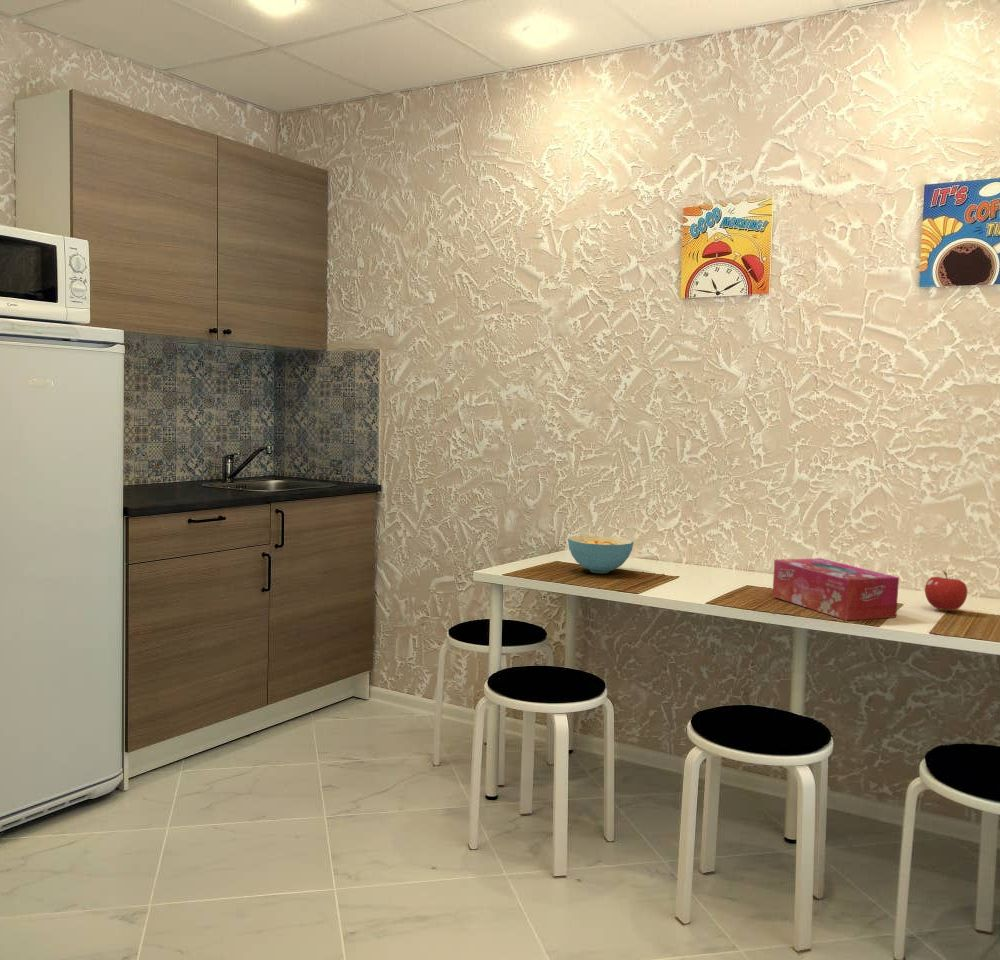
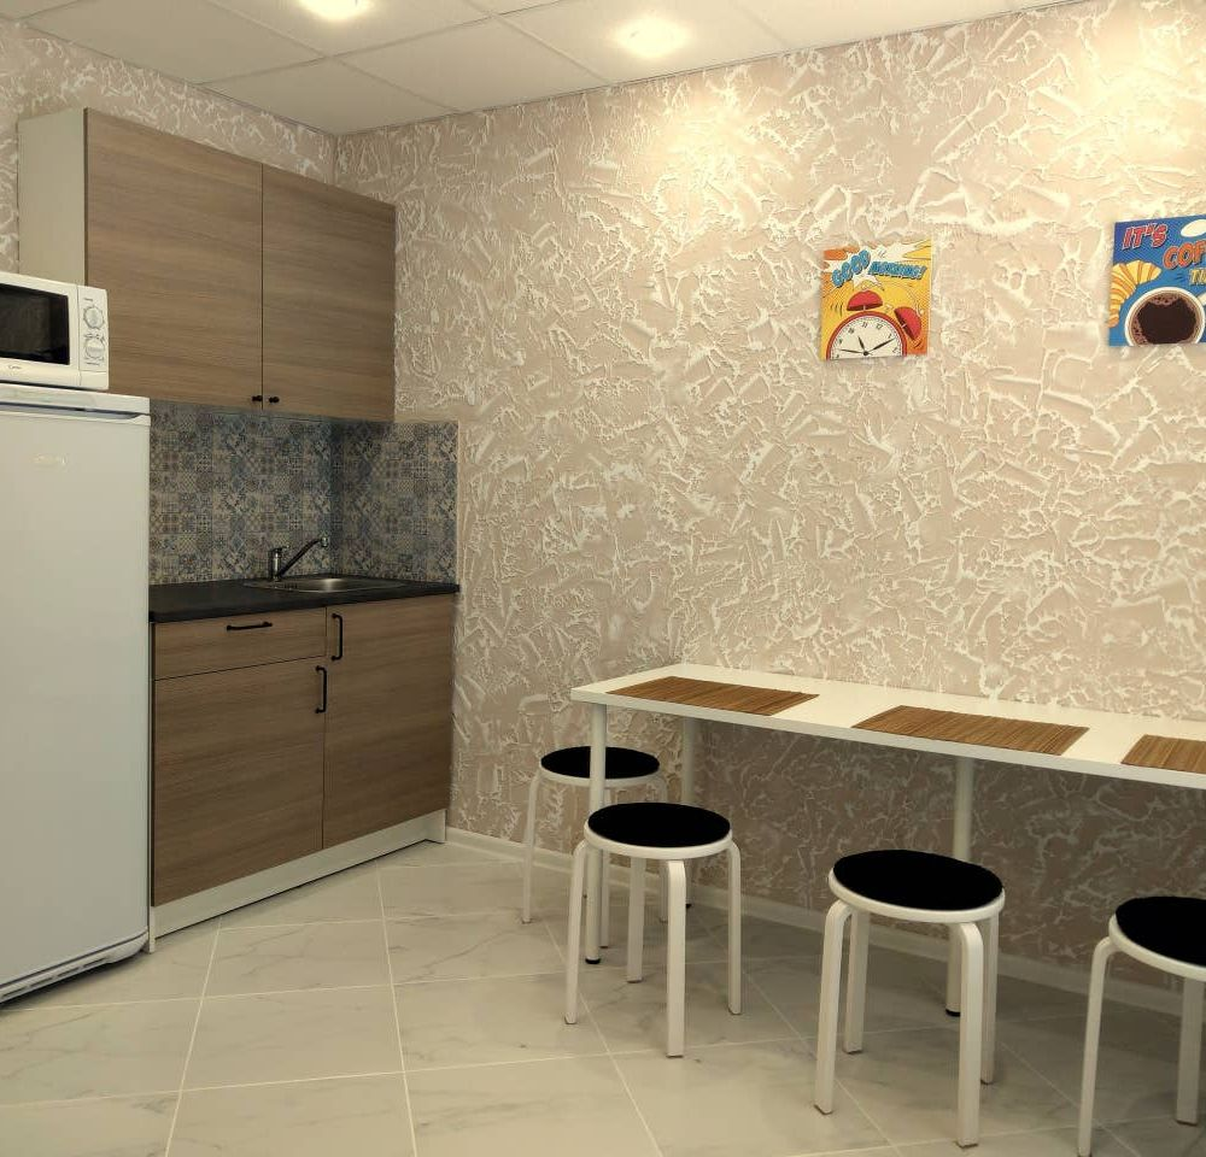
- cereal bowl [567,535,635,574]
- fruit [924,571,968,612]
- tissue box [771,557,900,621]
